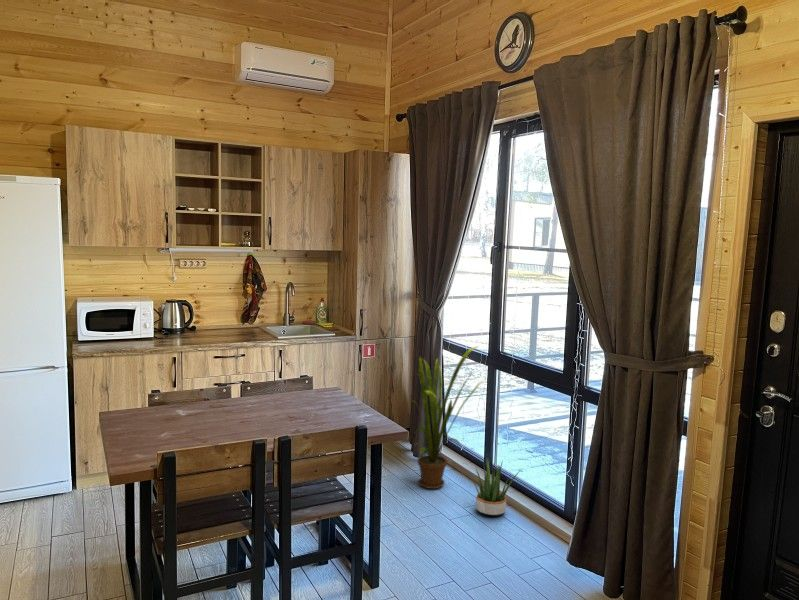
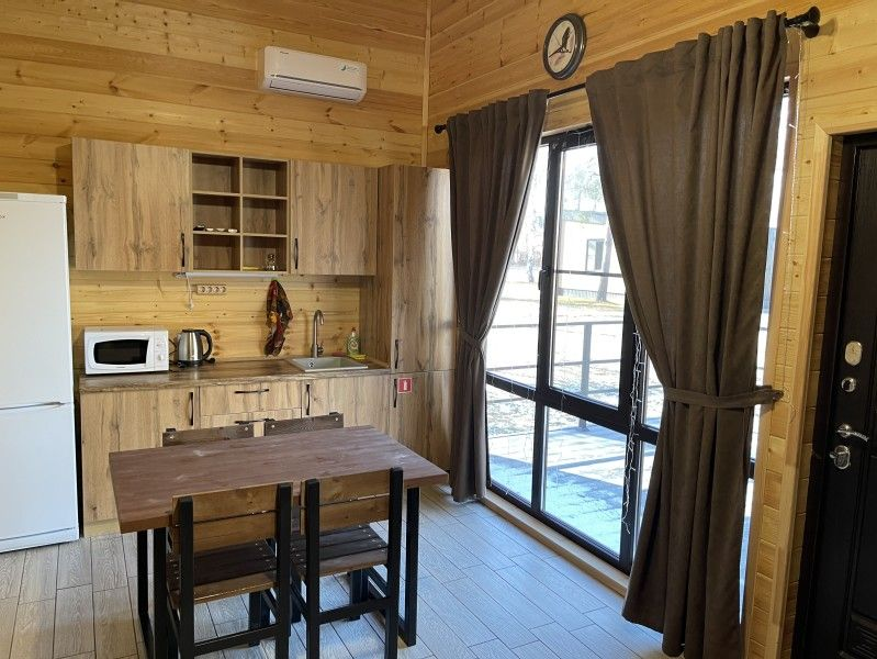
- potted plant [466,457,522,517]
- house plant [411,345,485,490]
